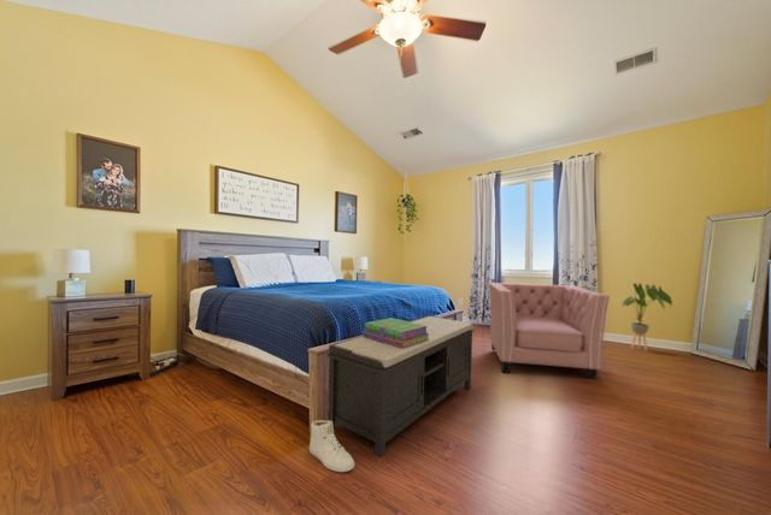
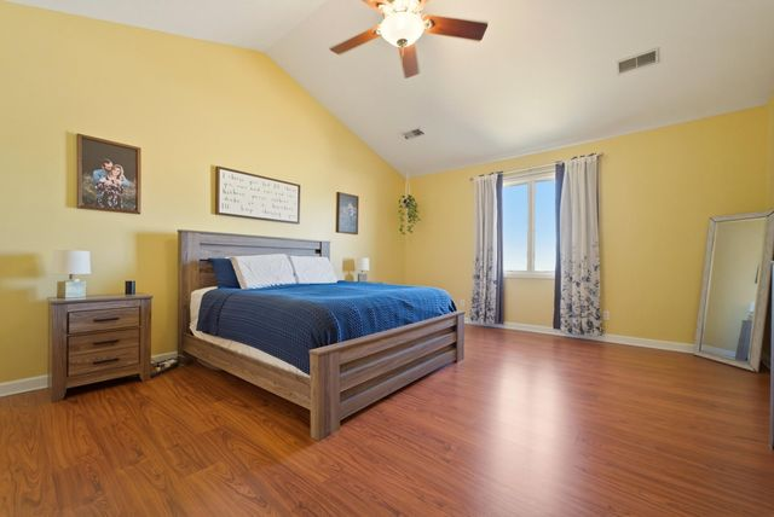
- armchair [488,282,611,380]
- sneaker [308,419,355,473]
- bench [326,315,475,458]
- house plant [622,282,673,353]
- stack of books [361,316,430,348]
